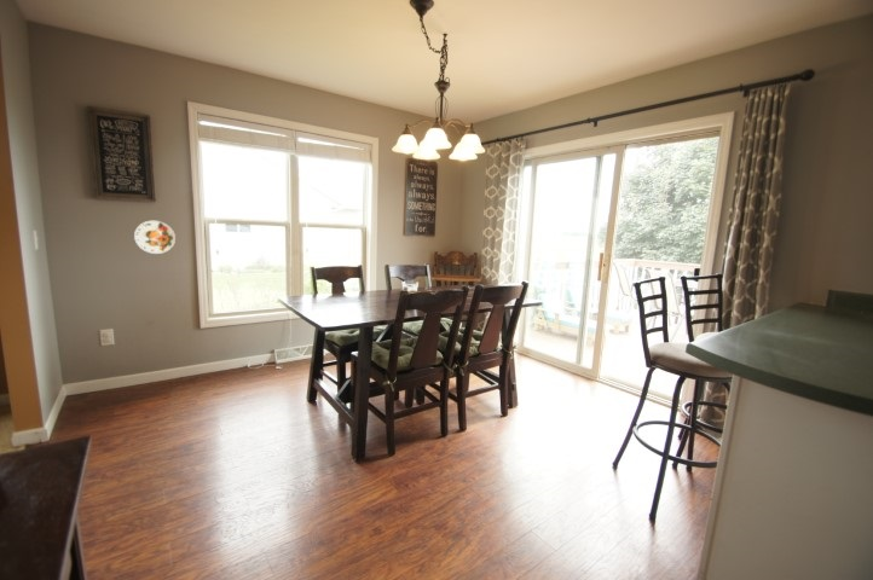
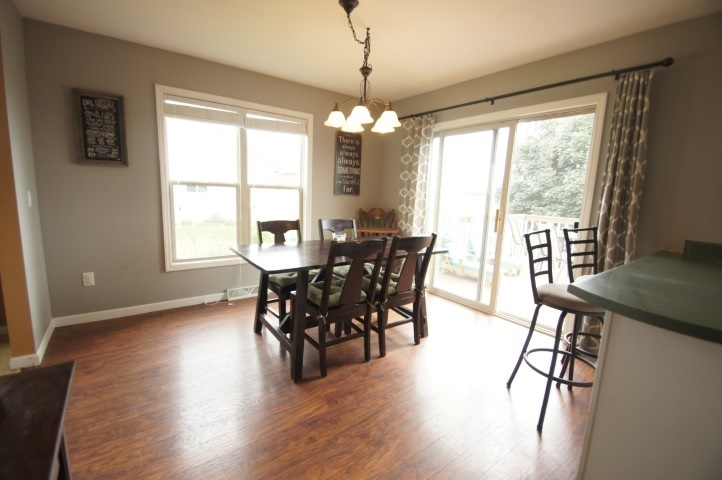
- decorative plate [133,220,177,255]
